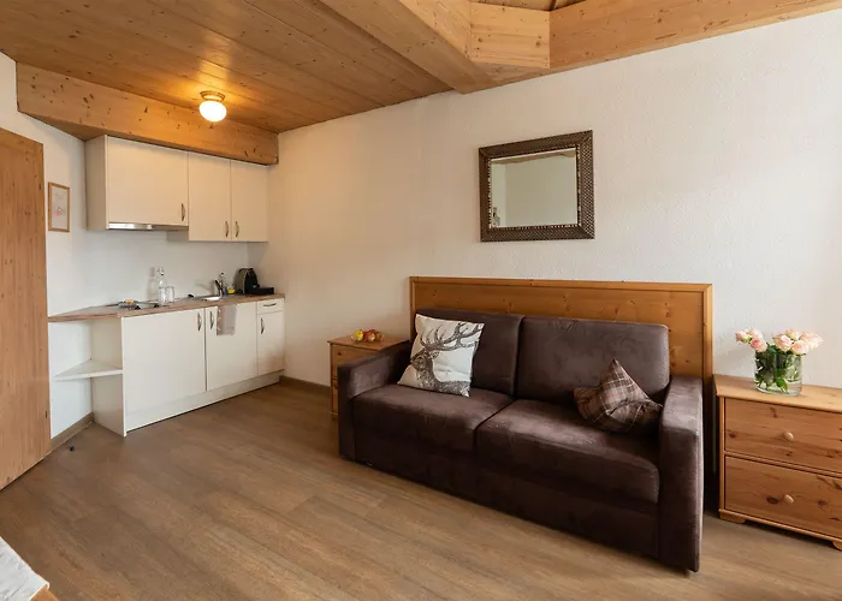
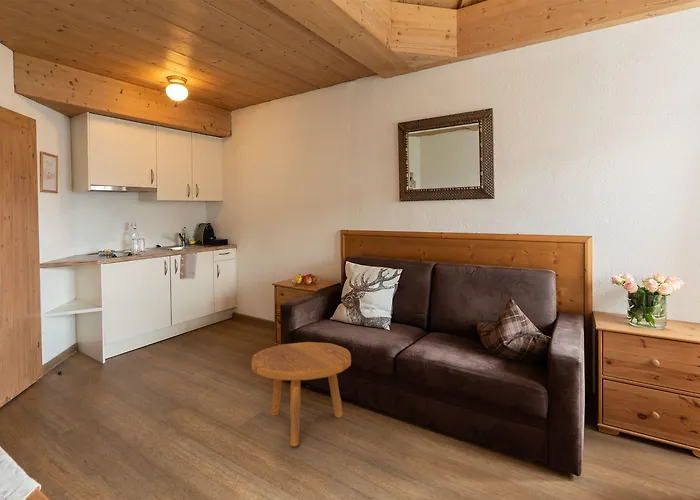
+ footstool [250,341,352,447]
